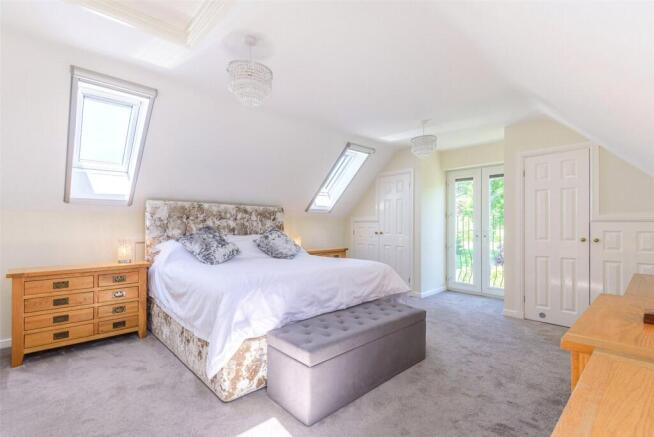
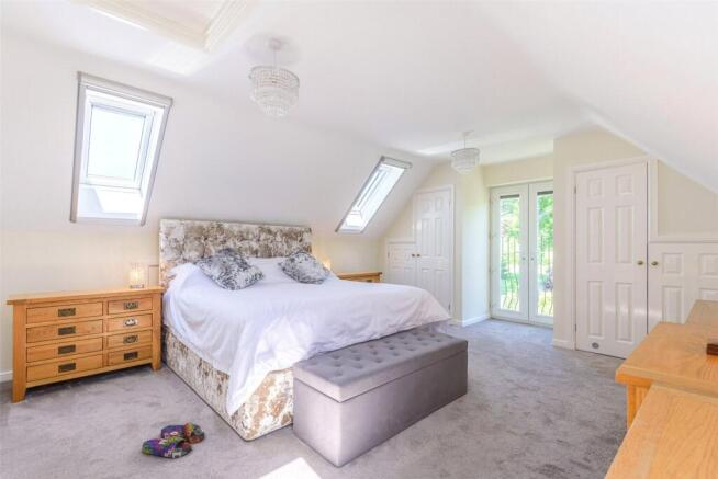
+ slippers [142,421,205,459]
